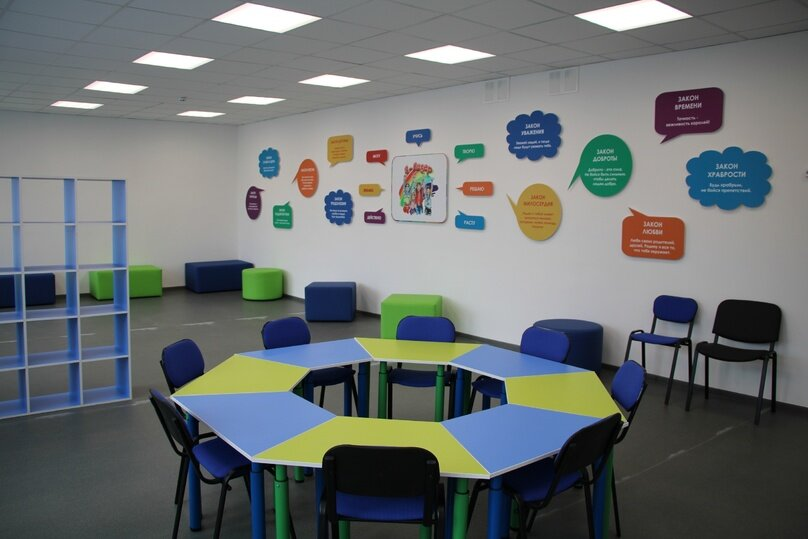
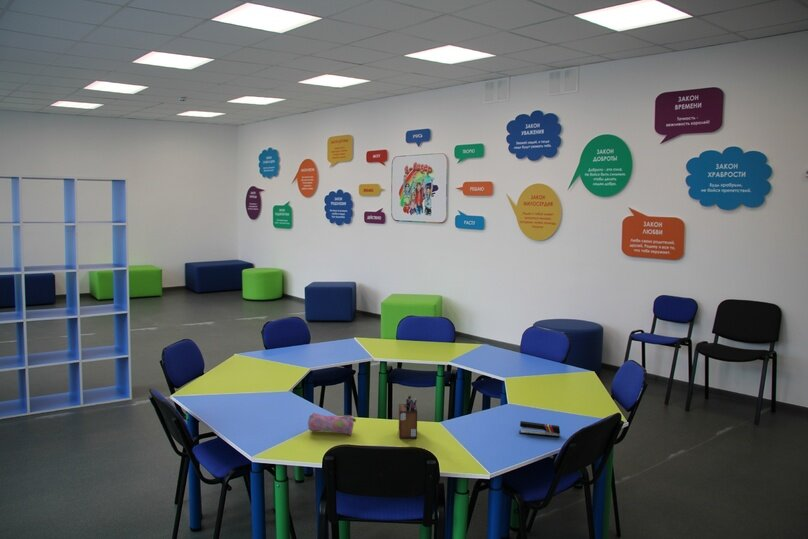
+ desk organizer [398,394,418,440]
+ stapler [518,420,561,438]
+ pencil case [307,412,357,436]
